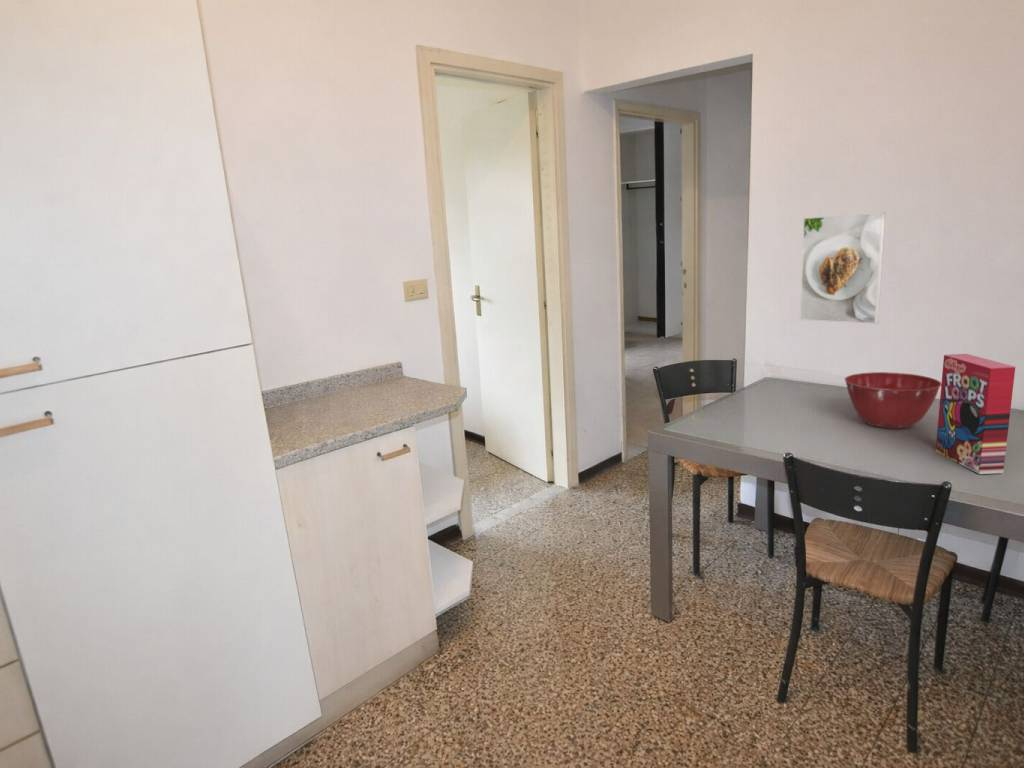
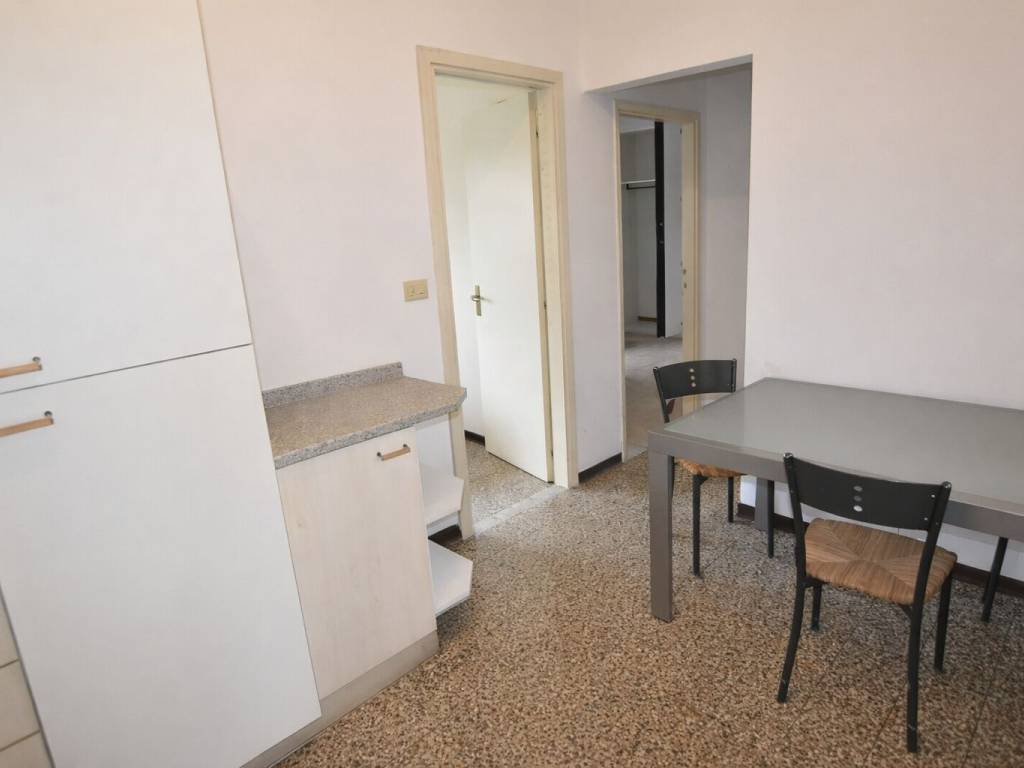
- mixing bowl [844,371,942,430]
- cereal box [935,353,1016,475]
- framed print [799,211,886,325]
